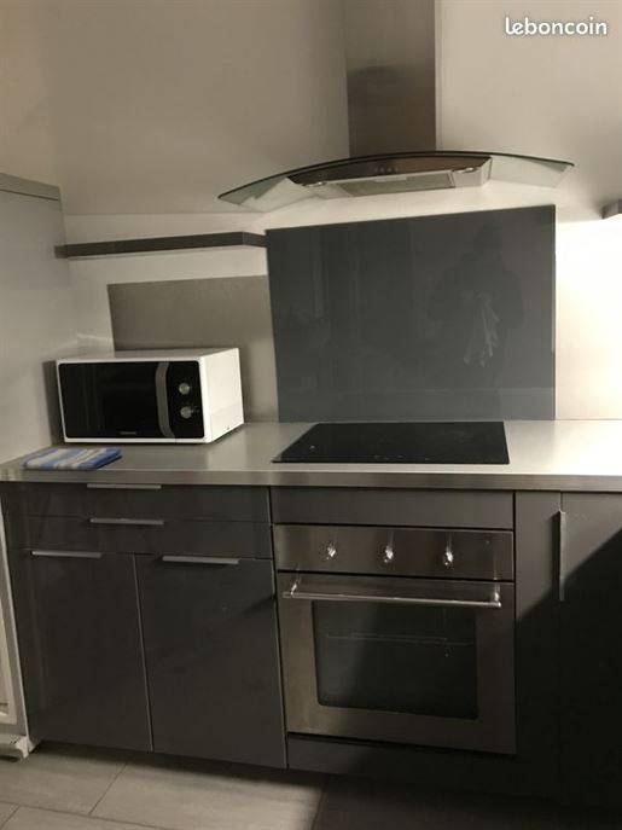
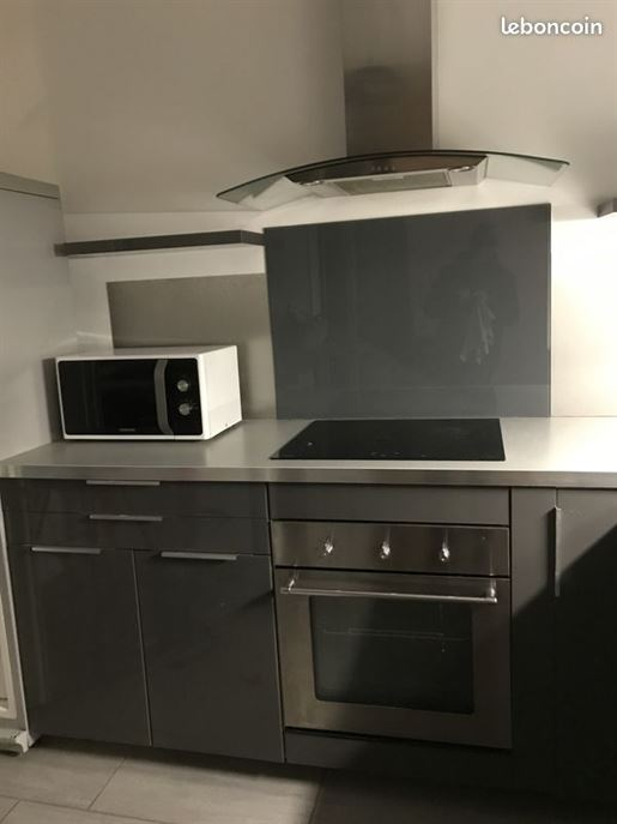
- dish towel [21,446,123,470]
